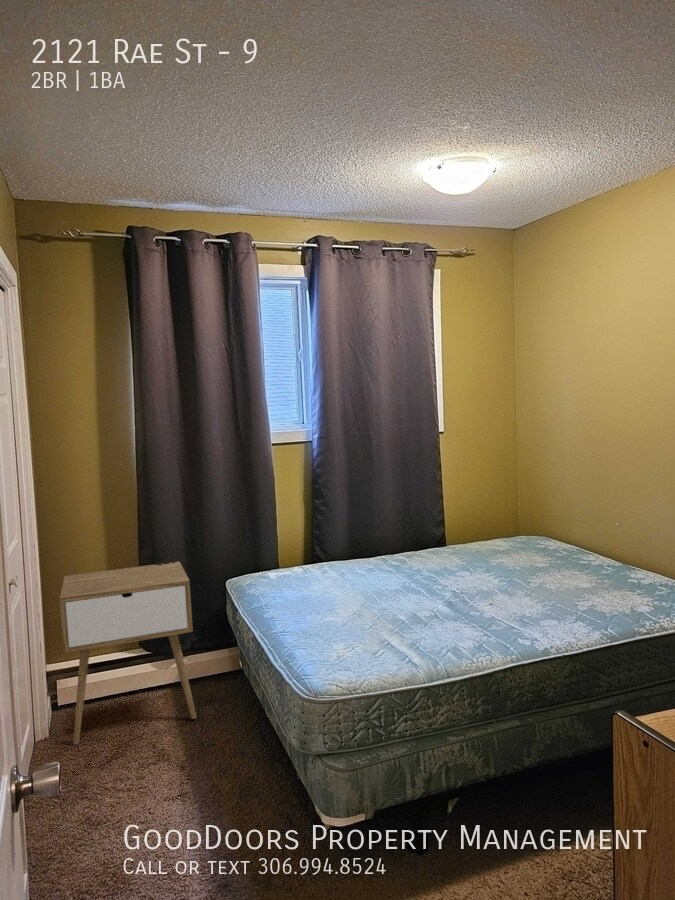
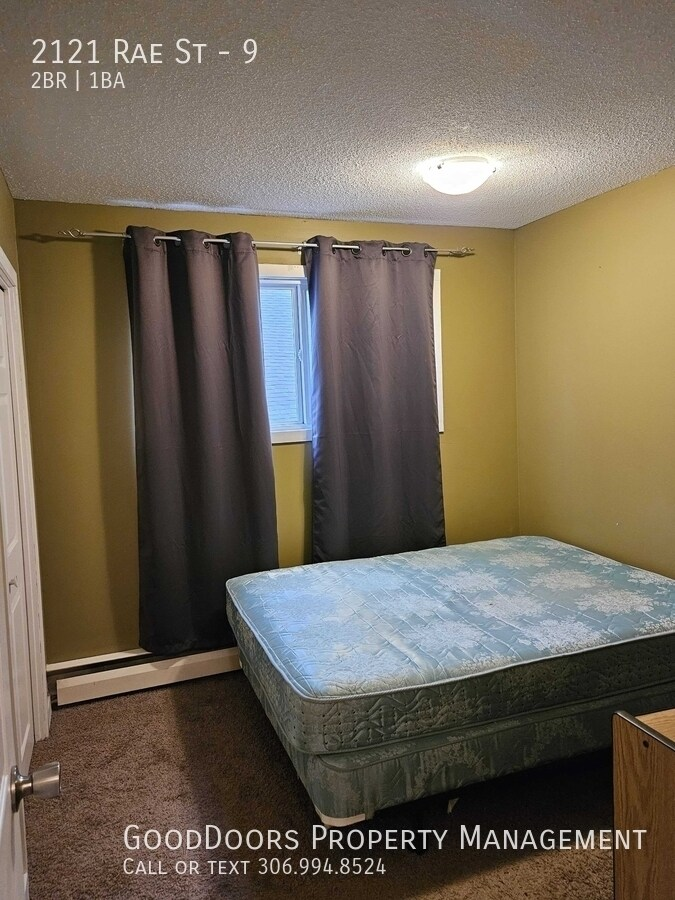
- nightstand [59,561,197,746]
